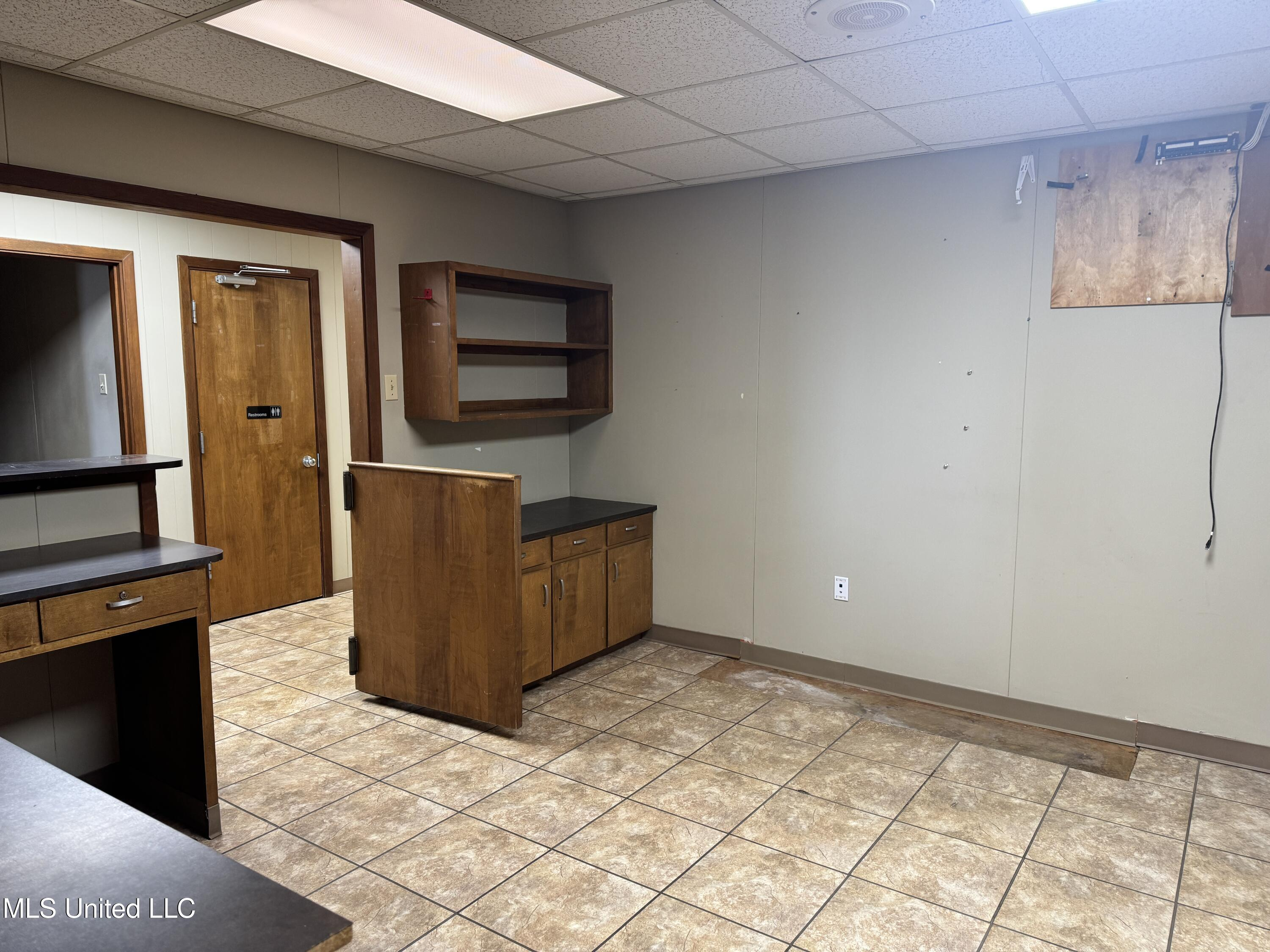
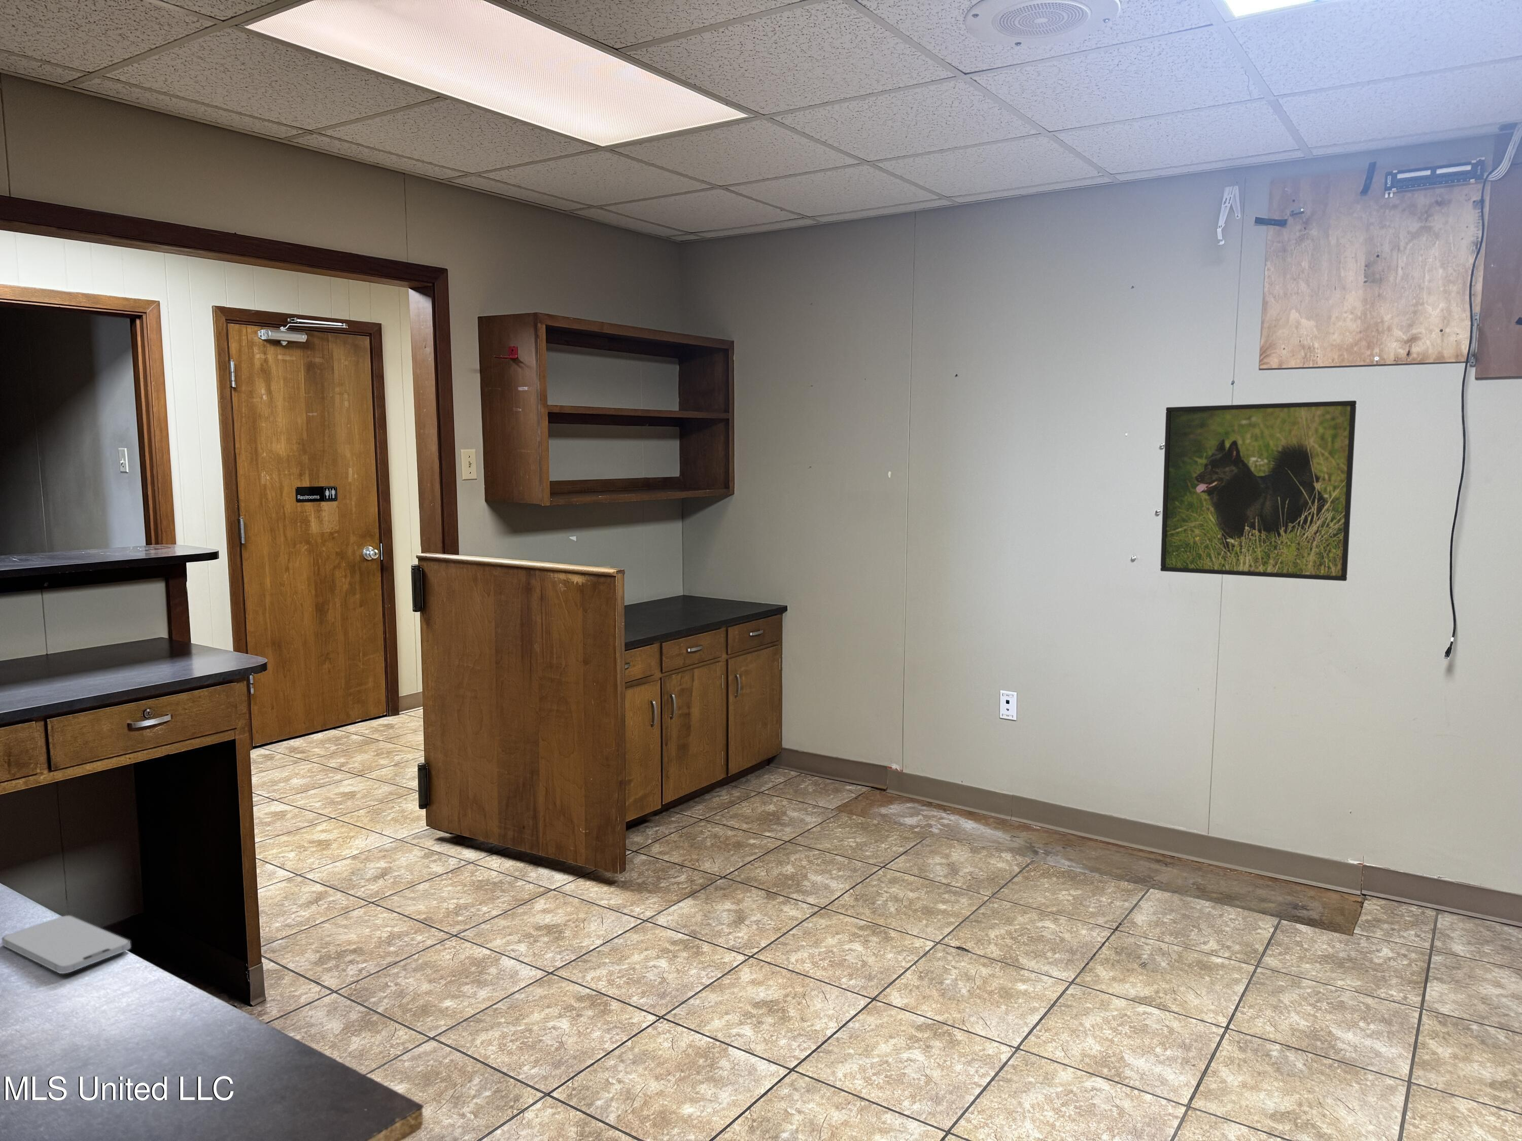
+ smartphone [1,914,132,974]
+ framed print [1160,400,1357,581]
